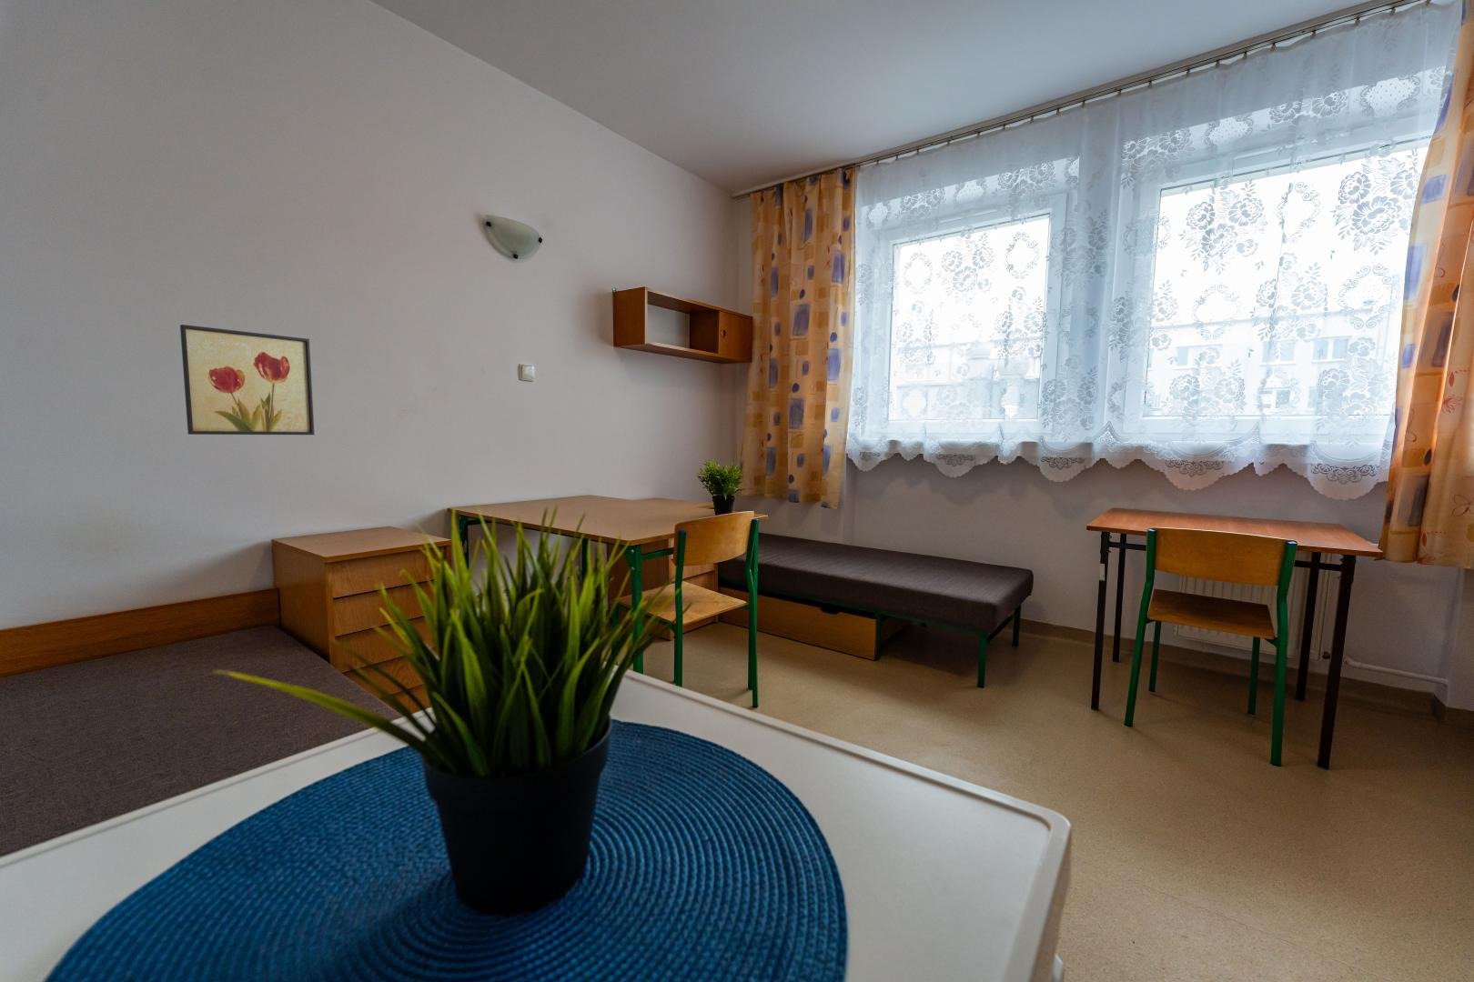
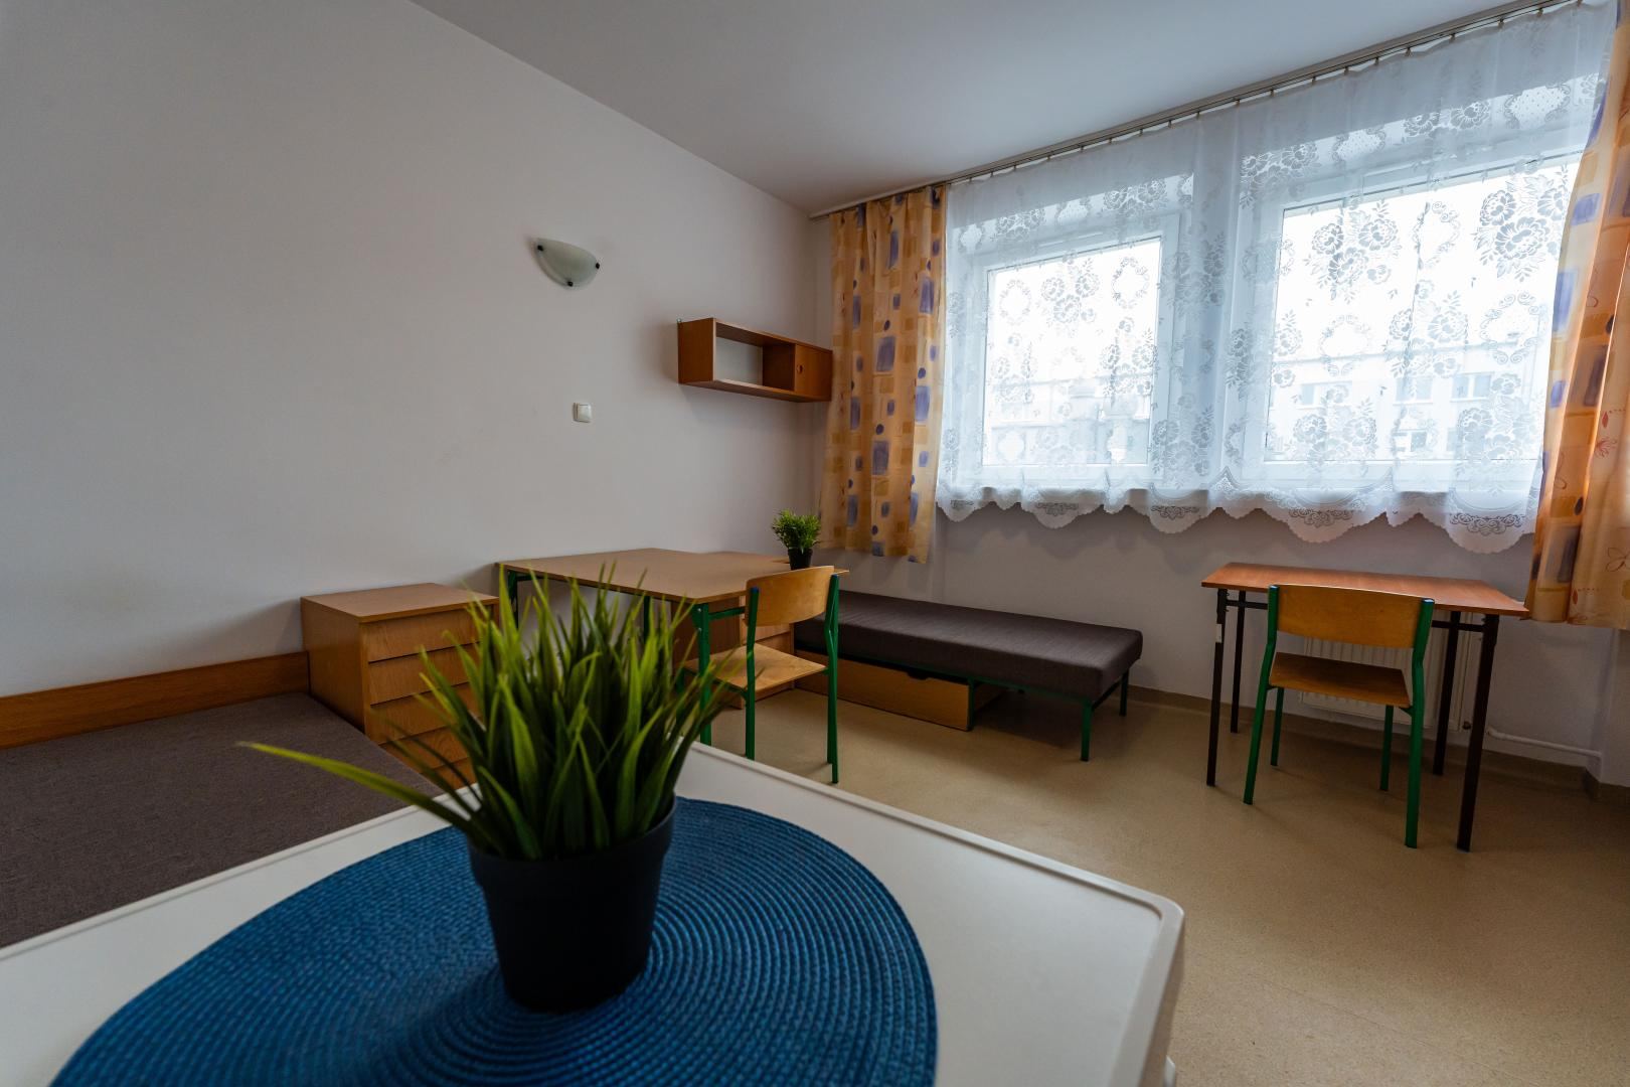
- wall art [179,323,315,435]
